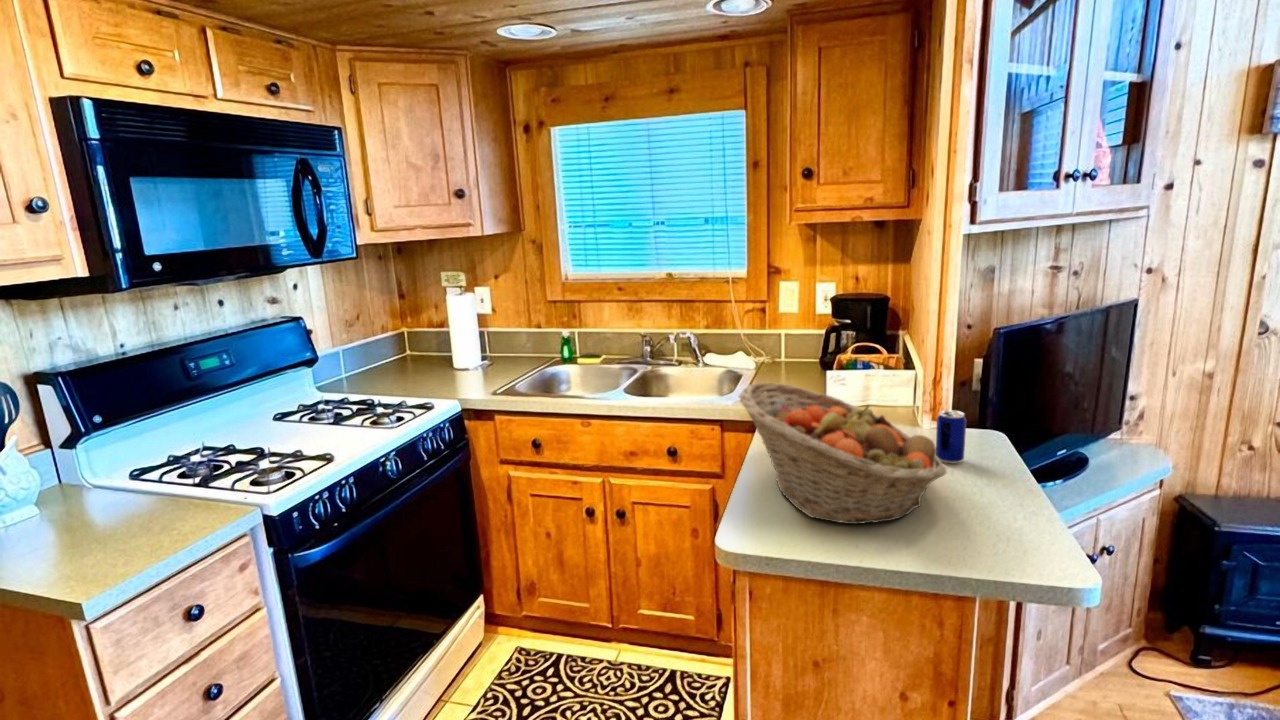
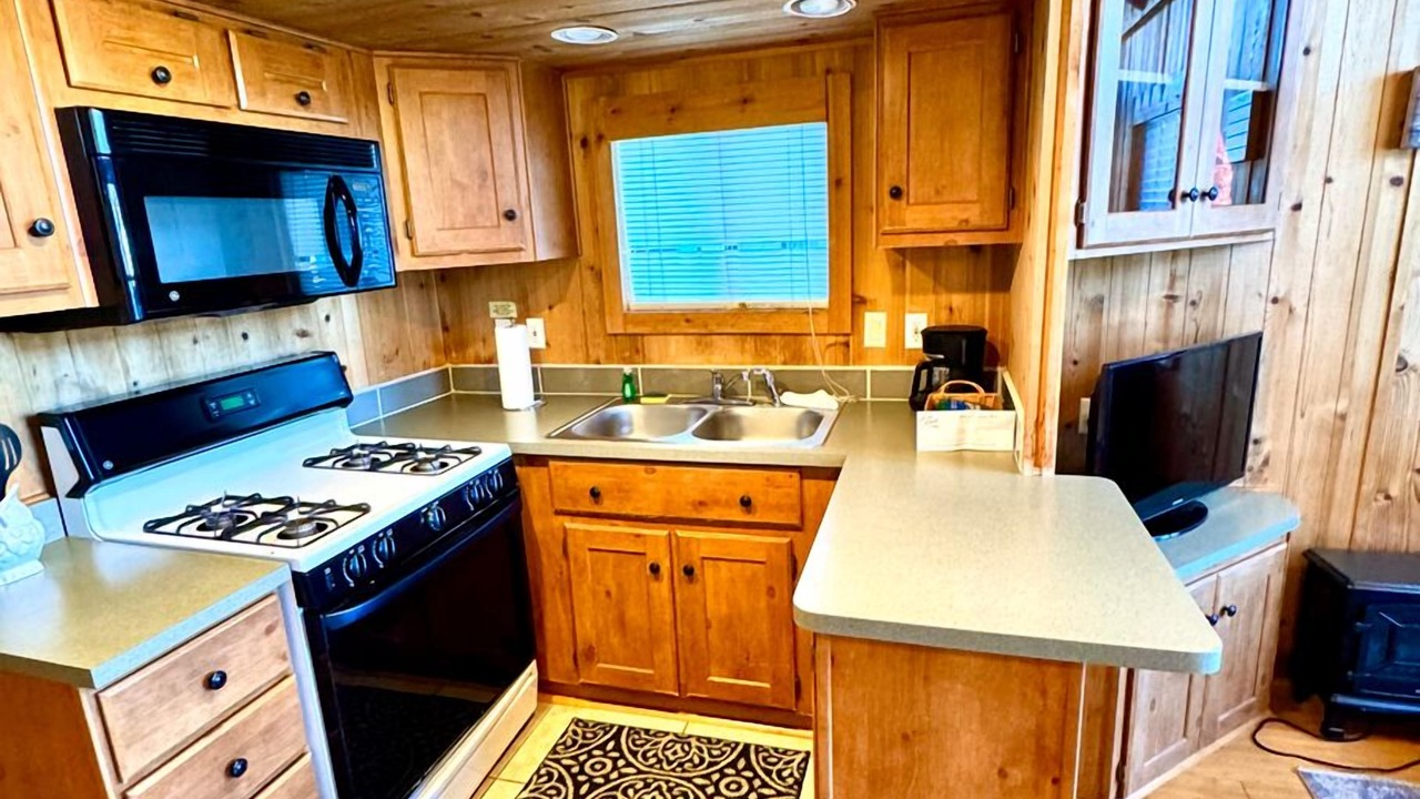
- fruit basket [738,382,948,525]
- beer can [935,409,967,465]
